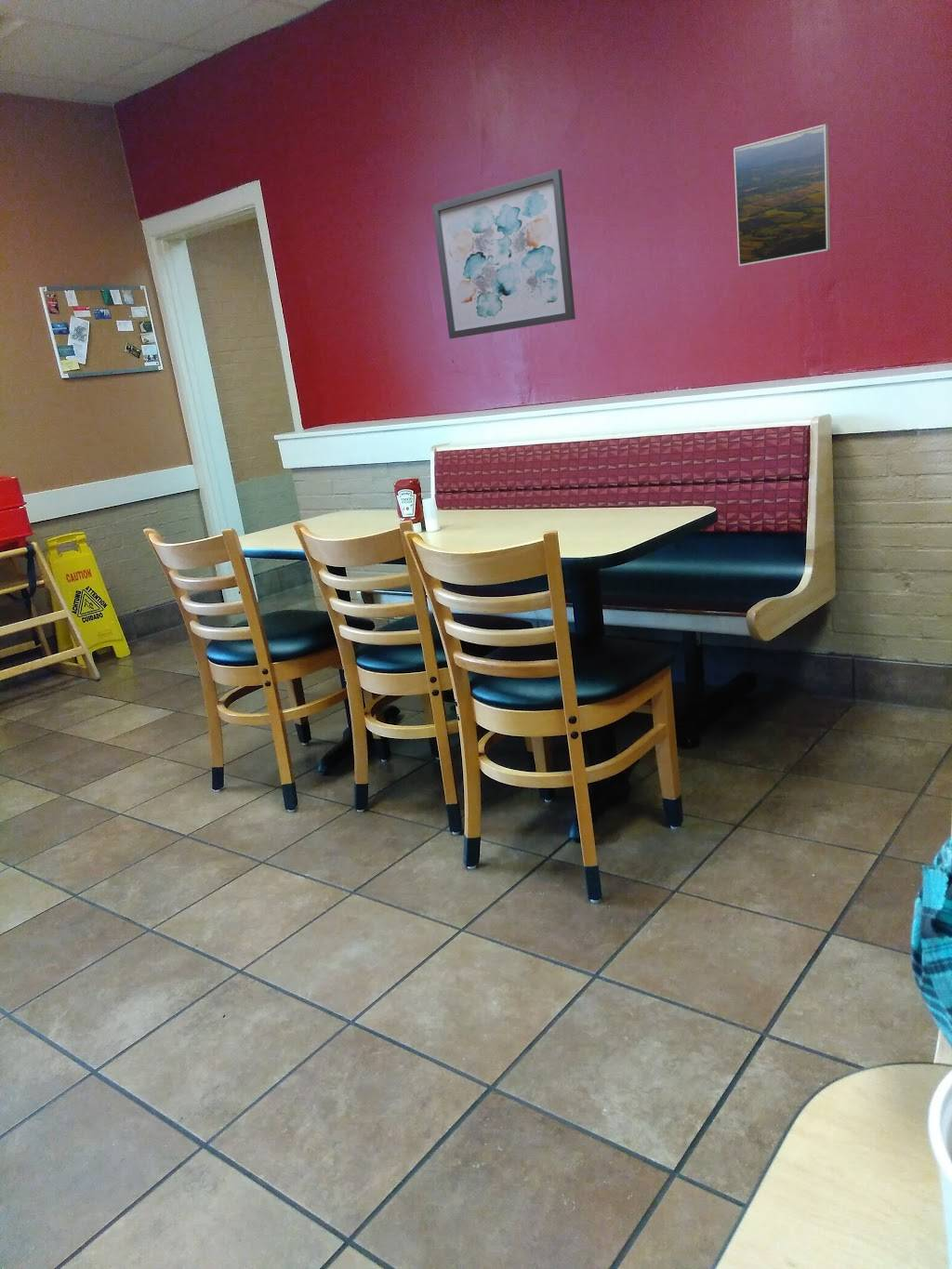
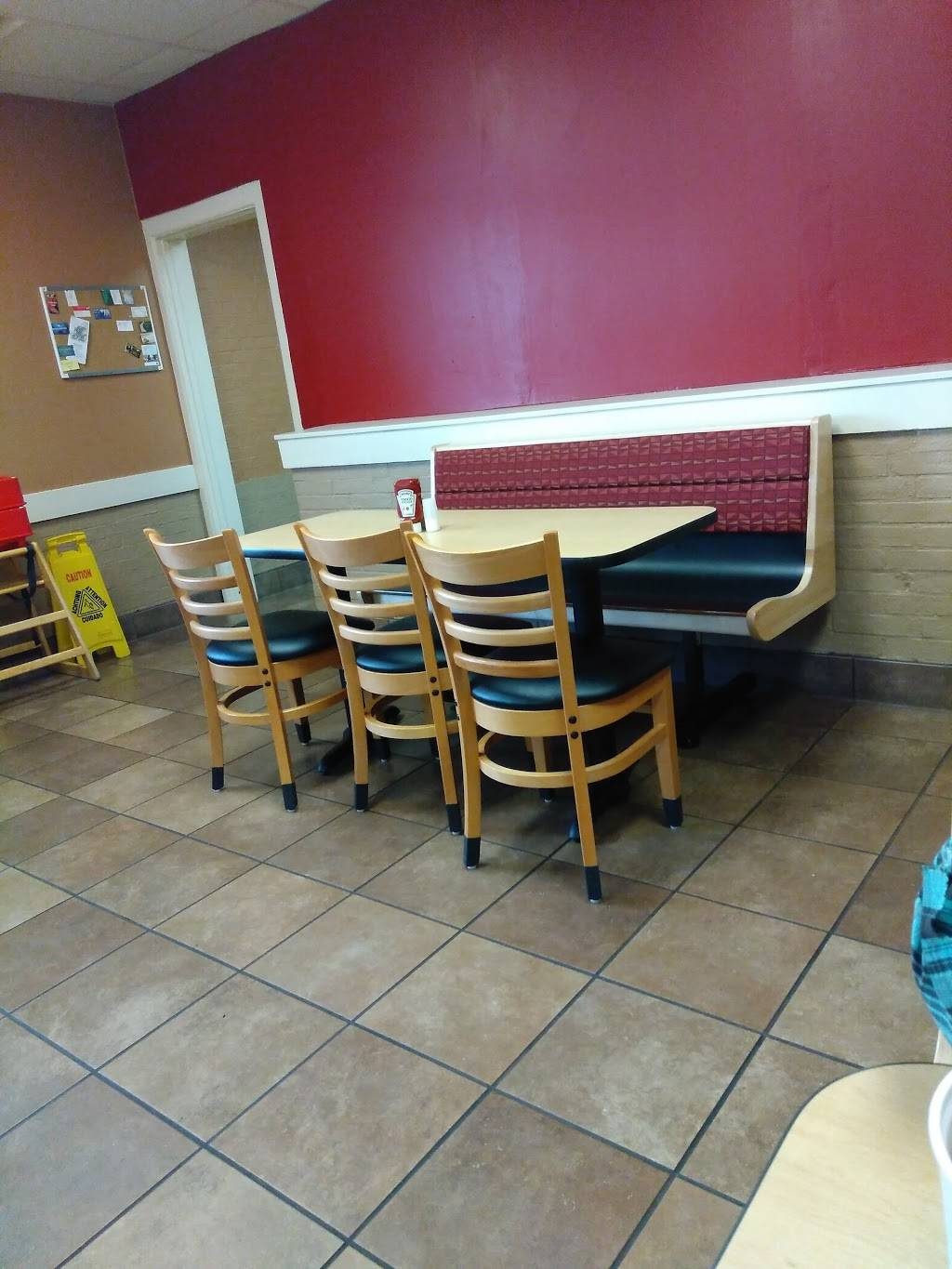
- wall art [431,168,576,339]
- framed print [733,123,831,267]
